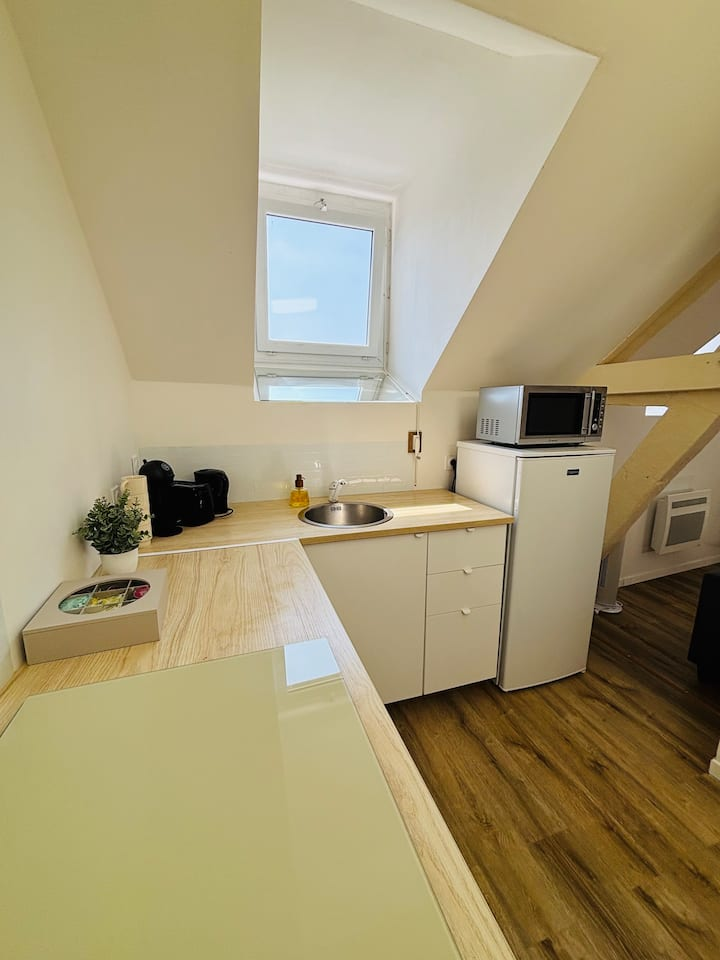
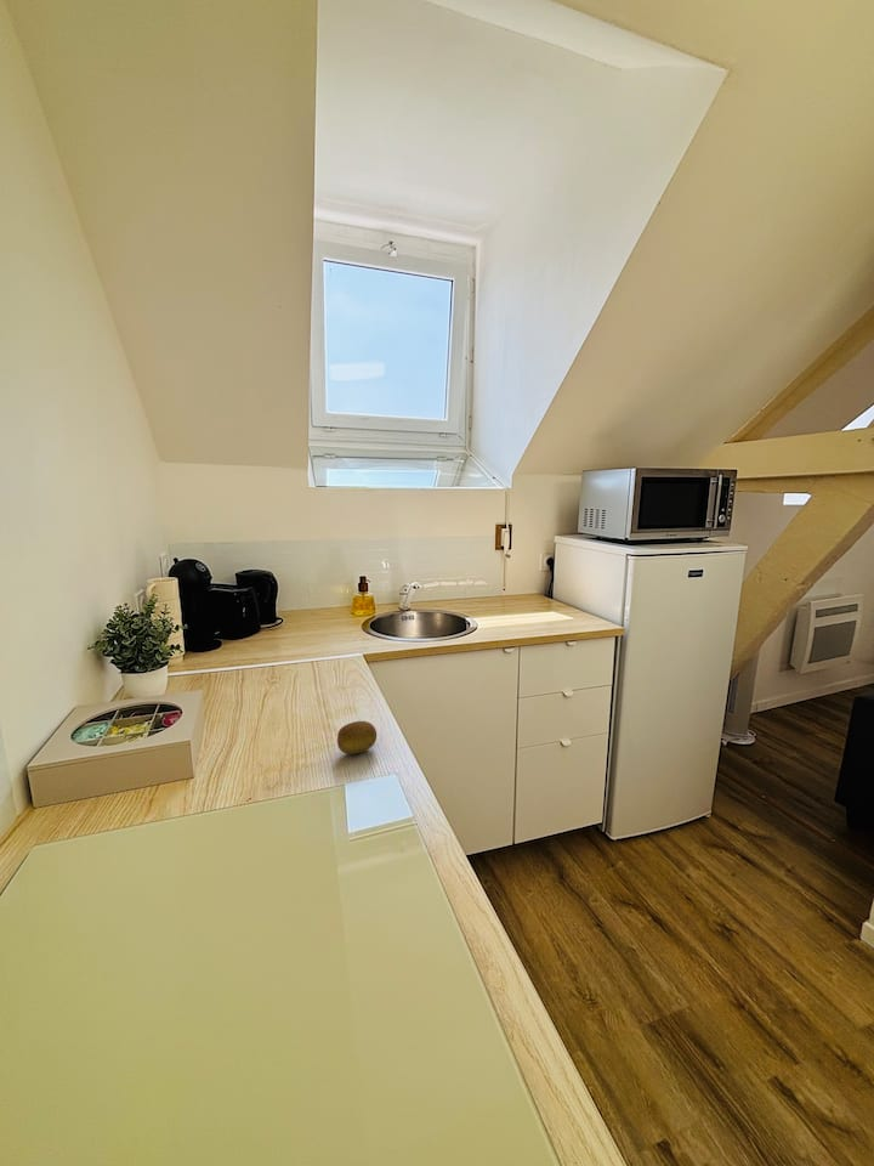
+ fruit [336,720,378,755]
